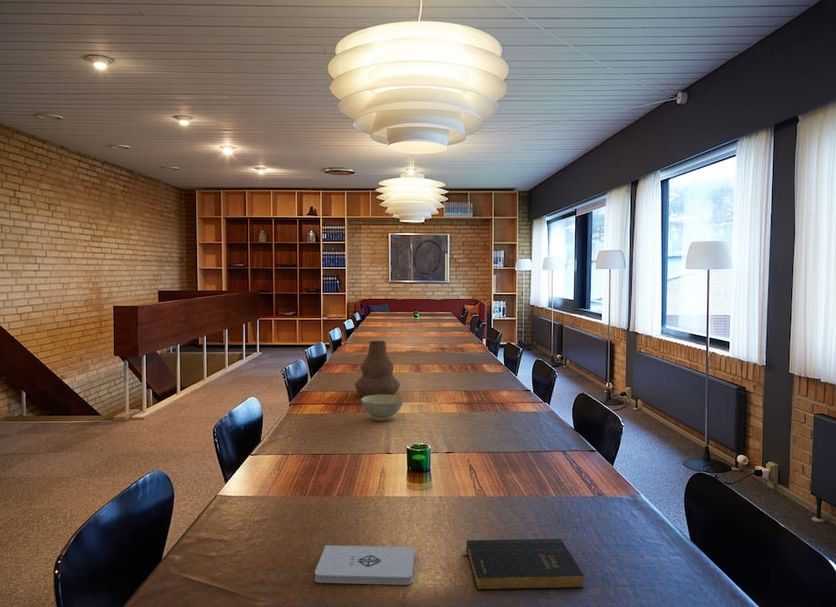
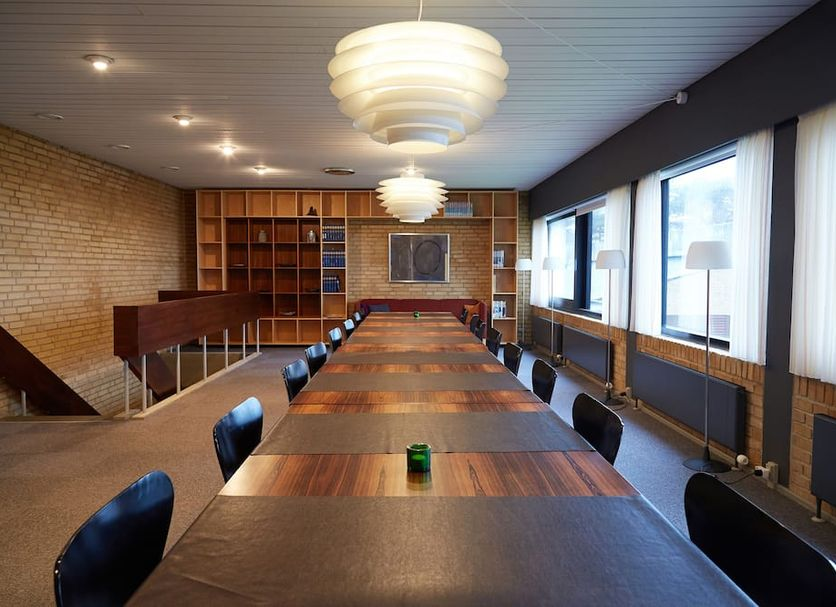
- book [461,538,585,591]
- notepad [314,544,416,586]
- vase [354,340,401,397]
- bowl [360,394,405,422]
